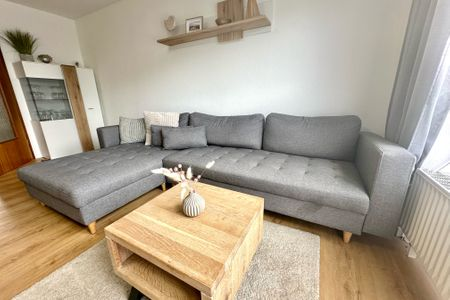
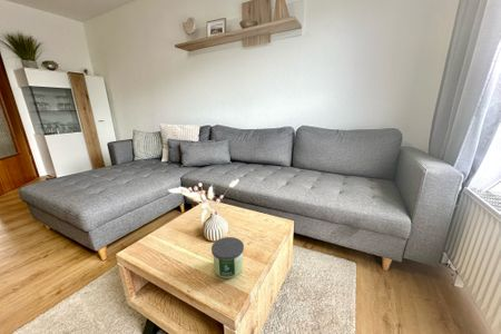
+ candle [210,236,245,279]
